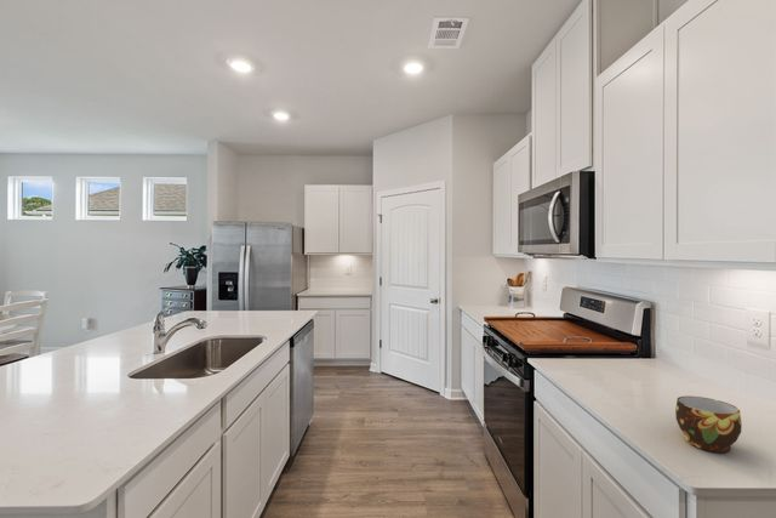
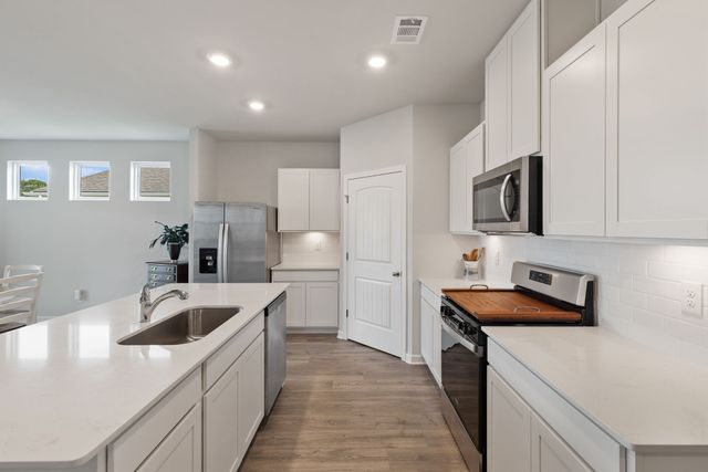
- cup [674,395,743,454]
